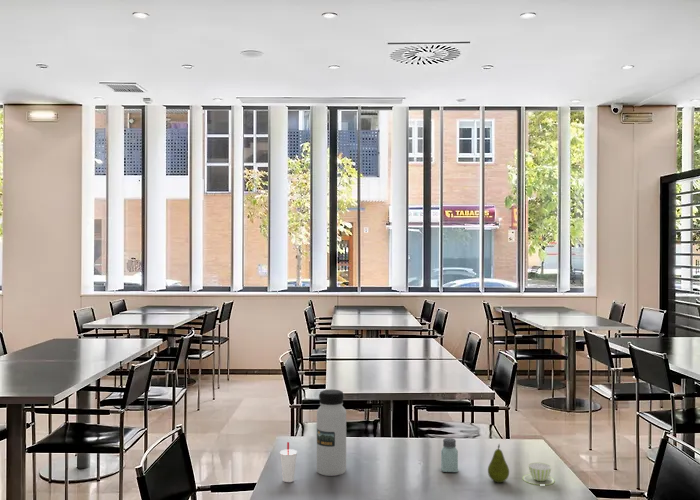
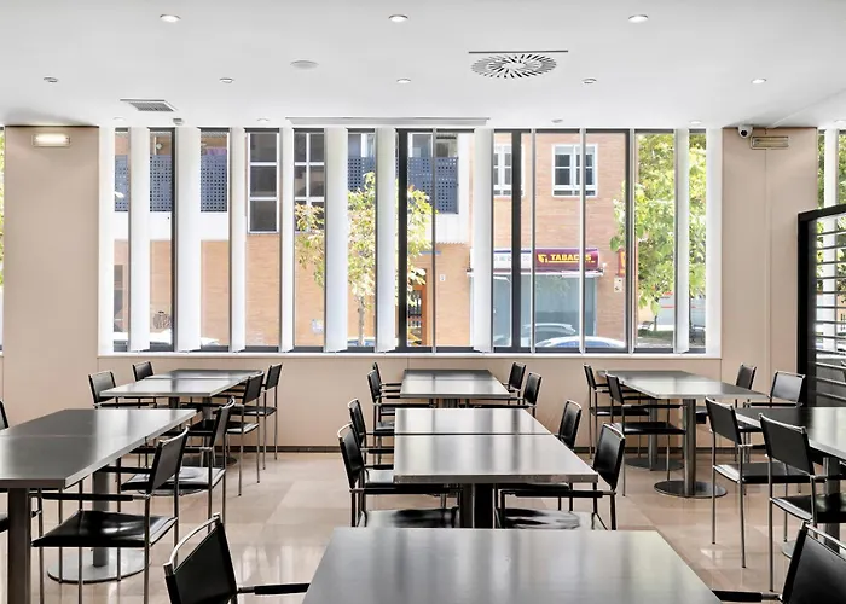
- water bottle [316,389,347,477]
- cup [279,441,298,483]
- fruit [487,443,510,484]
- saltshaker [440,437,459,473]
- cup [522,462,555,486]
